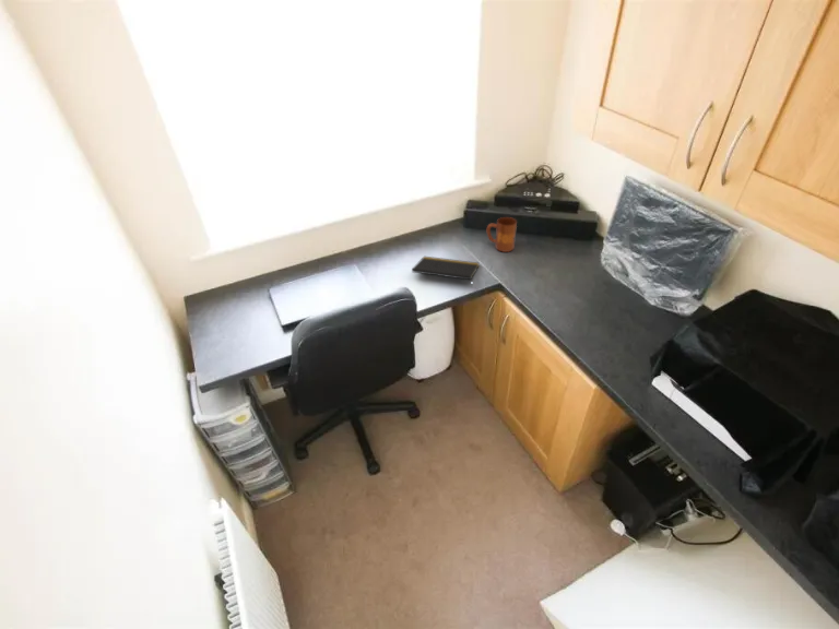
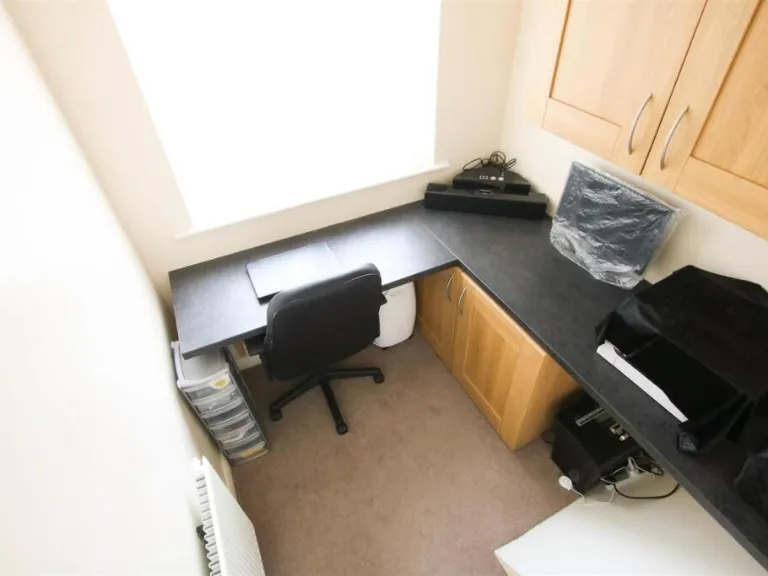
- mug [486,216,518,253]
- notepad [411,256,480,288]
